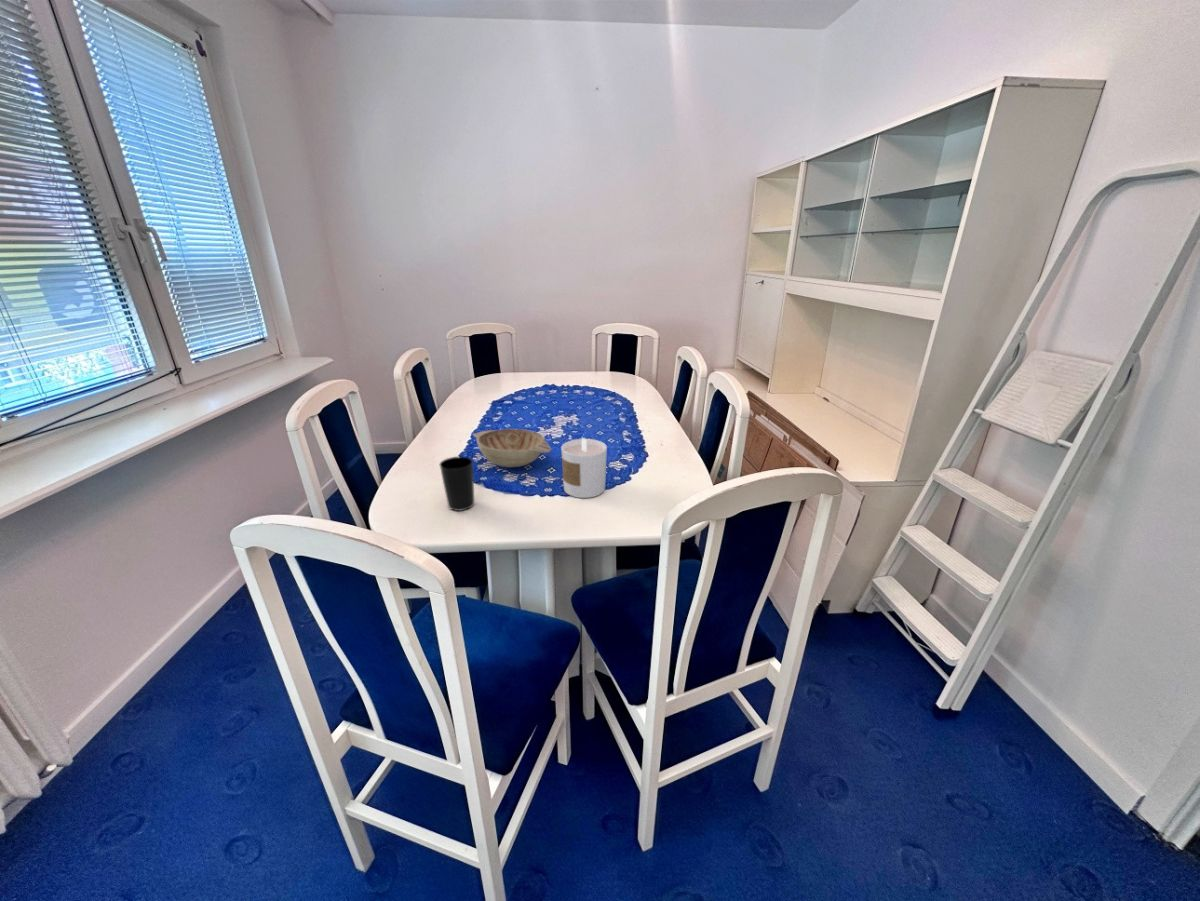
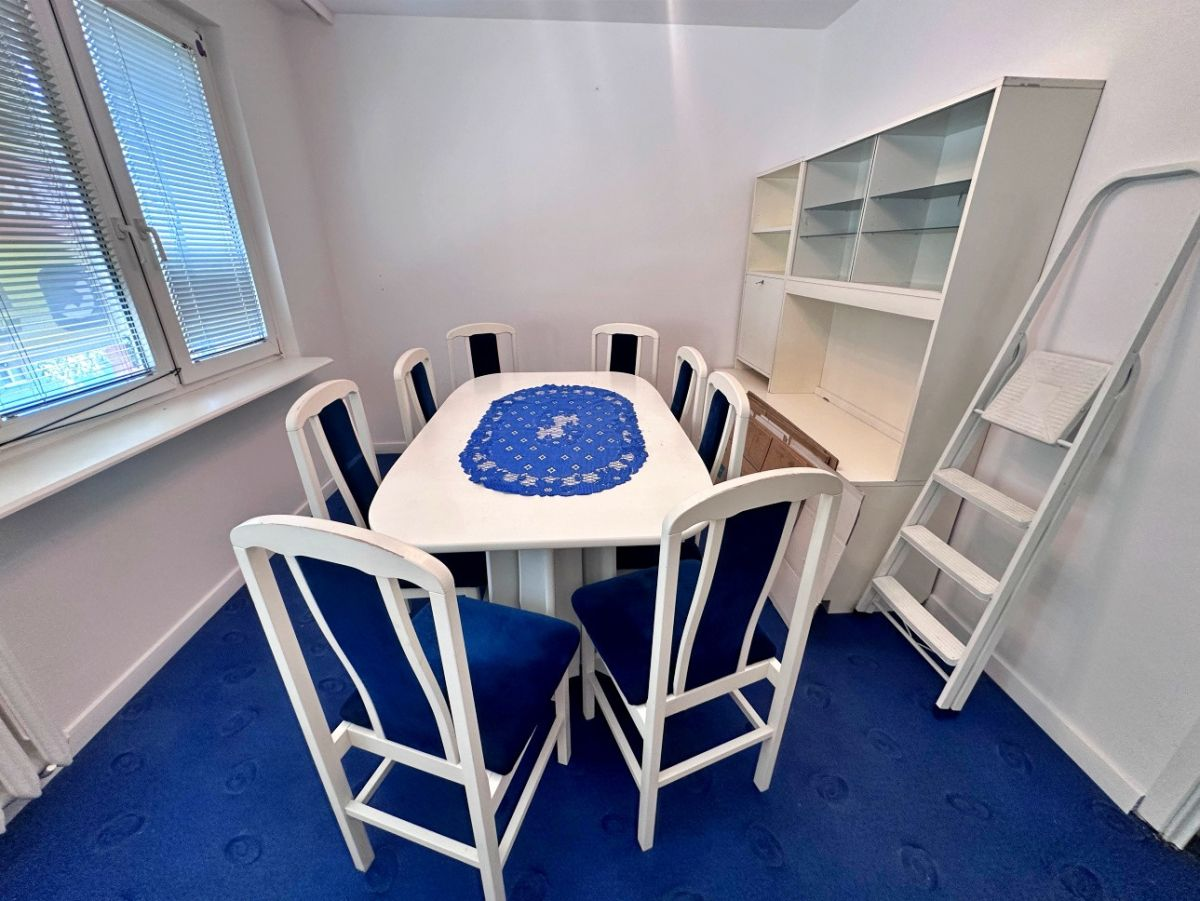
- decorative bowl [472,428,552,468]
- cup [439,456,475,512]
- candle [560,437,608,499]
